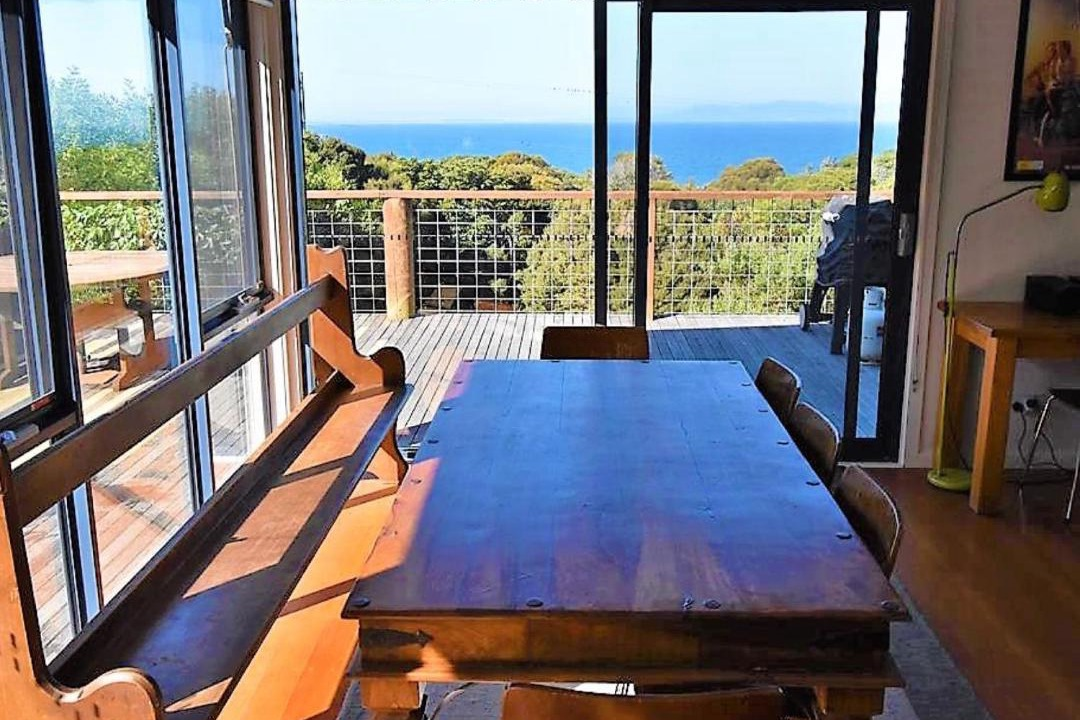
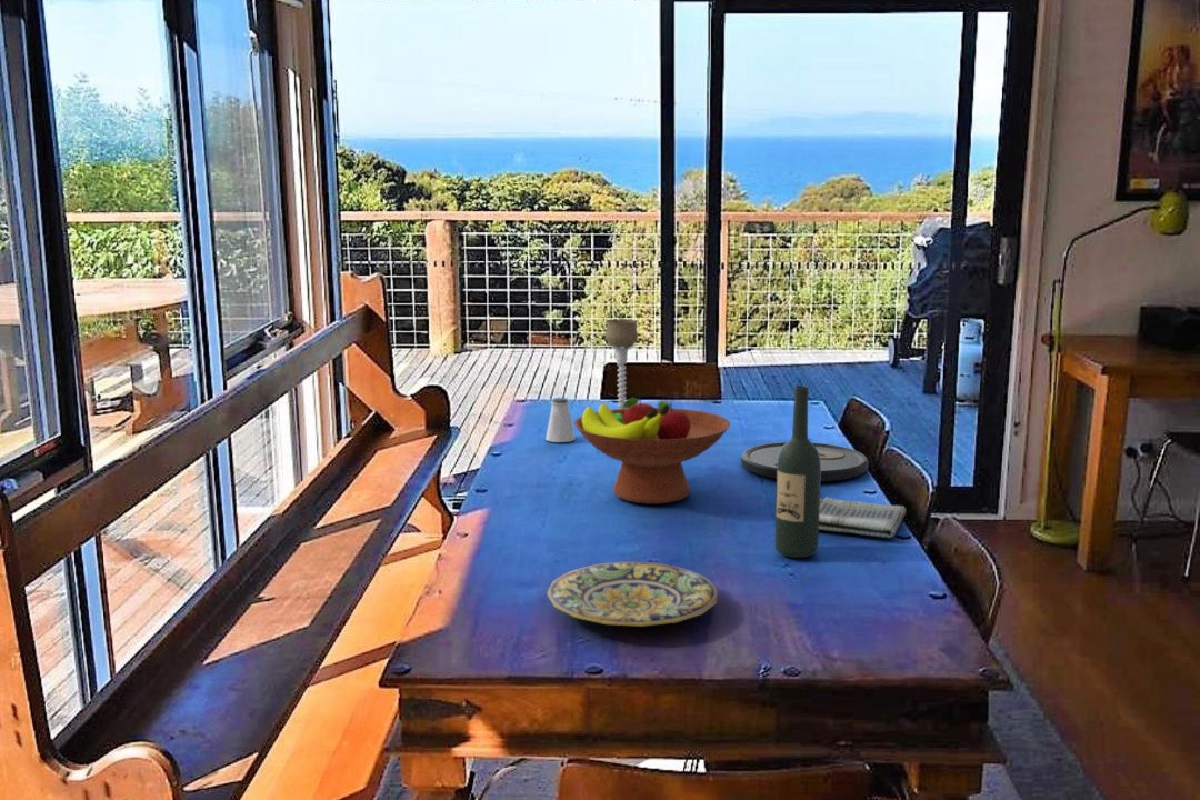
+ plate [546,561,719,628]
+ candle holder [604,318,640,409]
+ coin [740,441,869,482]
+ fruit bowl [573,397,731,504]
+ dish towel [819,496,907,539]
+ wine bottle [774,384,821,559]
+ saltshaker [544,397,577,443]
